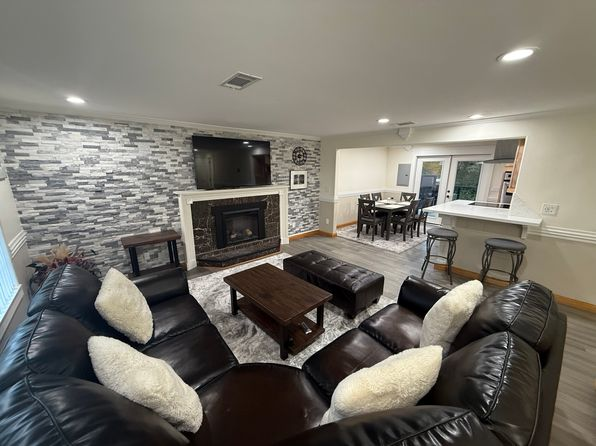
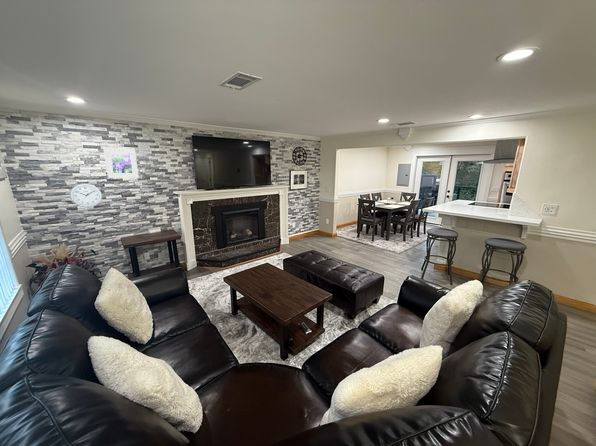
+ wall clock [69,182,103,208]
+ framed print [102,146,140,179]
